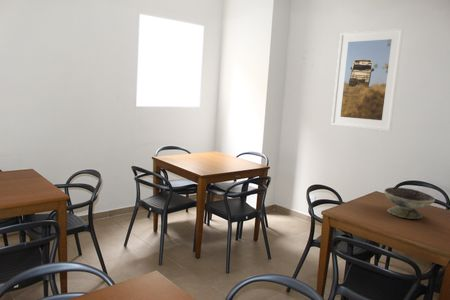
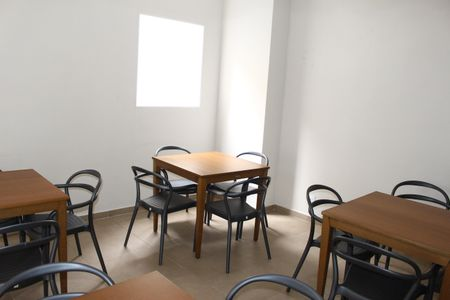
- decorative bowl [383,186,436,220]
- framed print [330,27,405,132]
